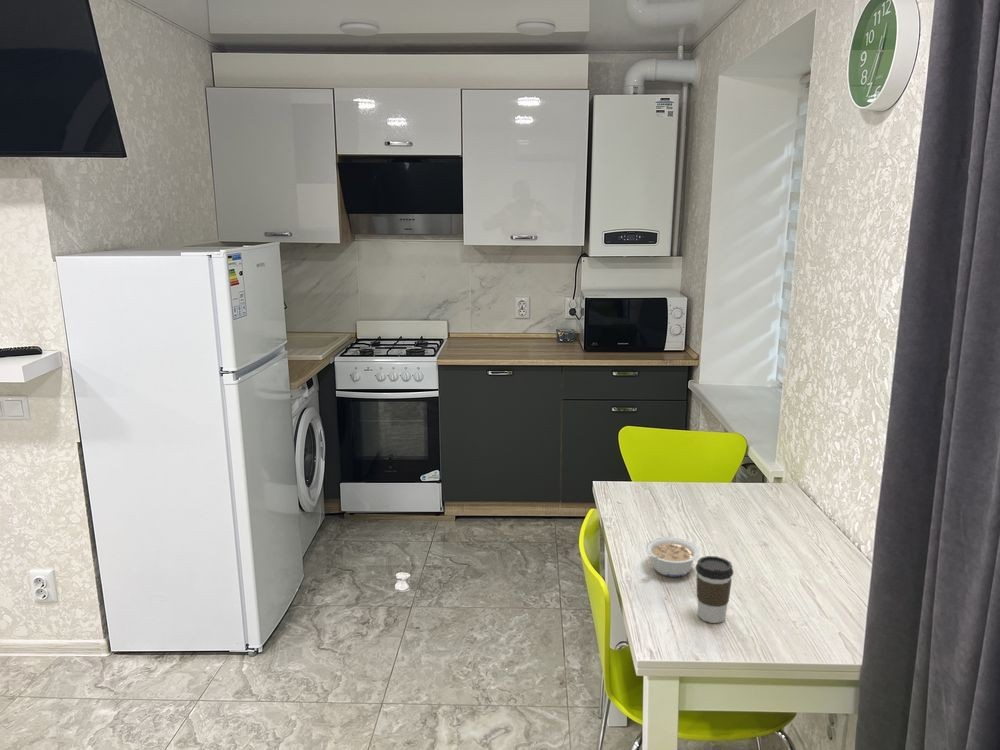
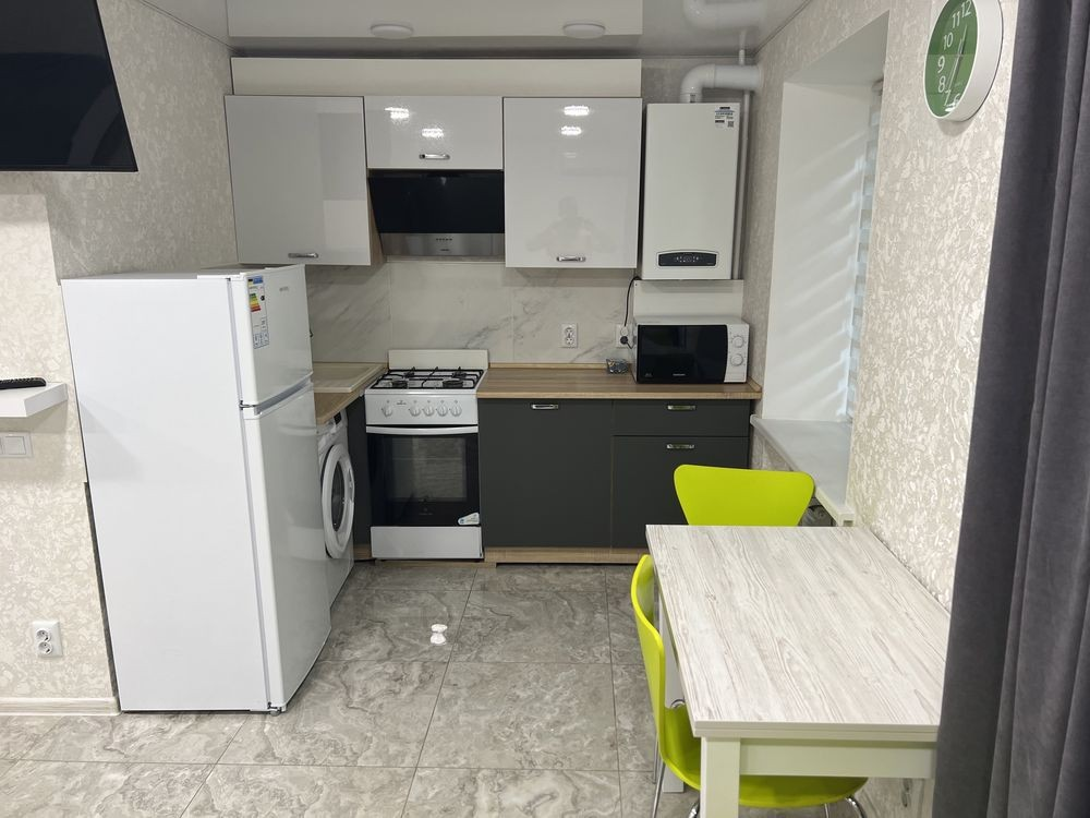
- coffee cup [695,555,734,624]
- legume [645,536,700,578]
